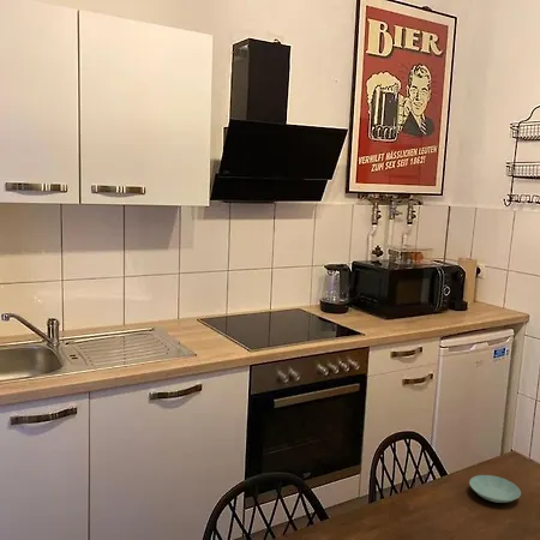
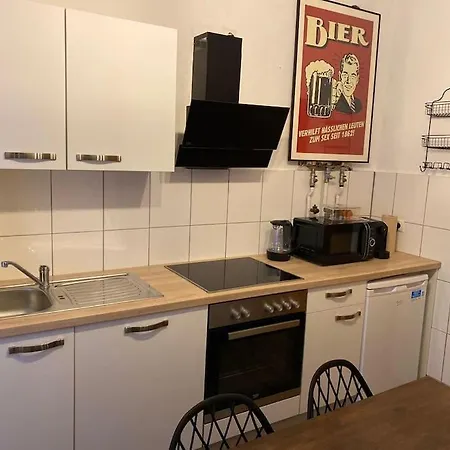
- saucer [468,474,522,504]
